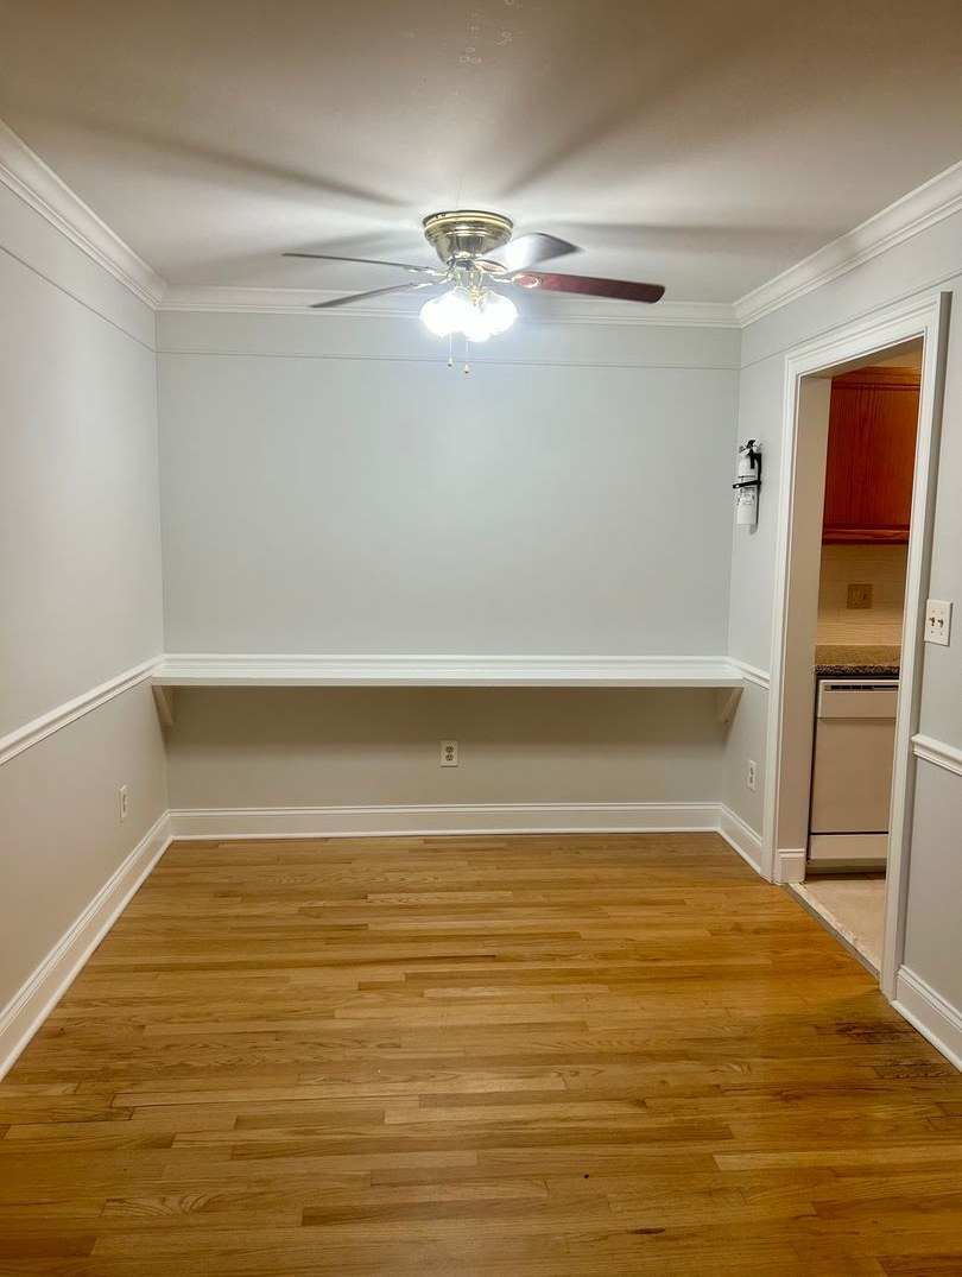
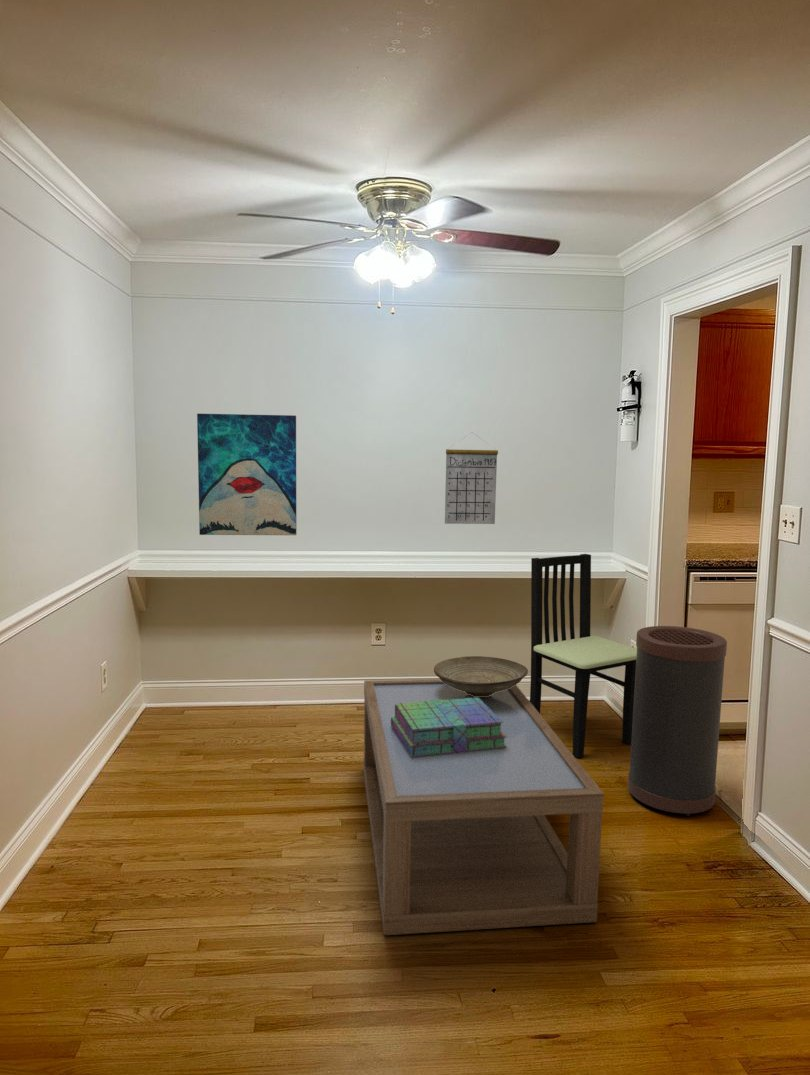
+ stack of books [391,698,506,757]
+ calendar [444,431,499,525]
+ trash can [627,625,728,817]
+ dining chair [529,553,637,759]
+ coffee table [362,678,605,936]
+ wall art [196,413,297,536]
+ decorative bowl [433,655,529,696]
